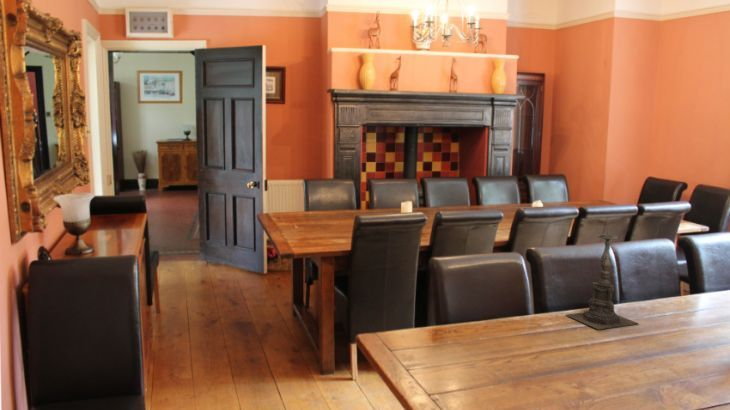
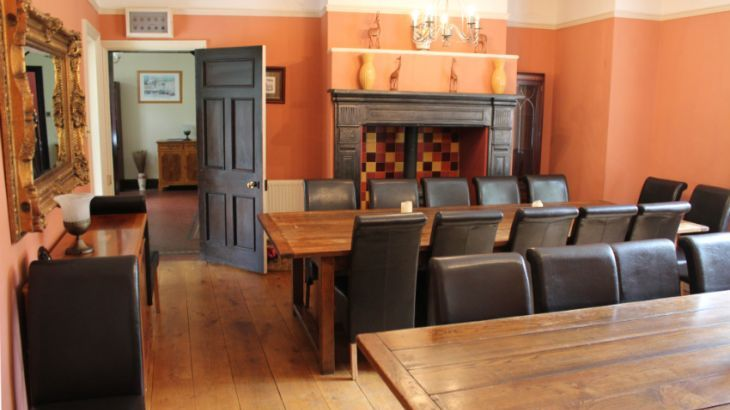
- candle holder [566,220,640,331]
